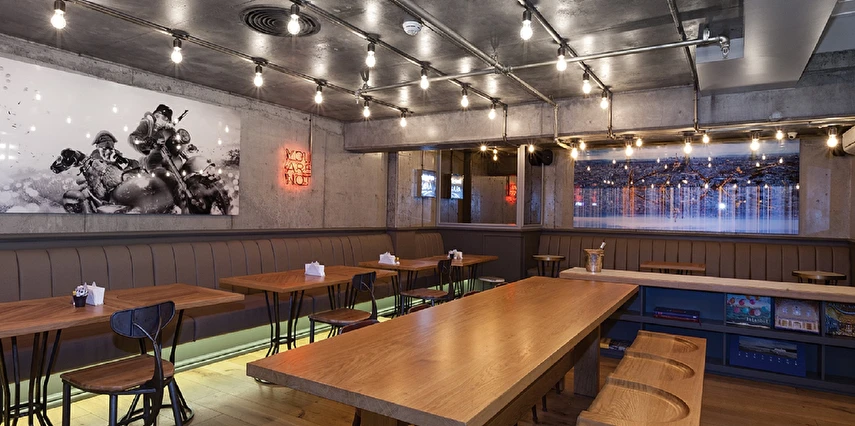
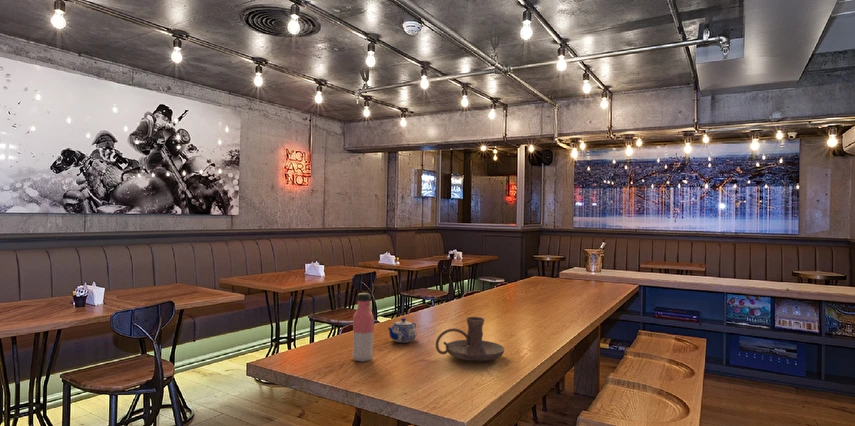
+ water bottle [351,292,375,363]
+ candle holder [435,316,505,362]
+ teapot [387,317,418,344]
